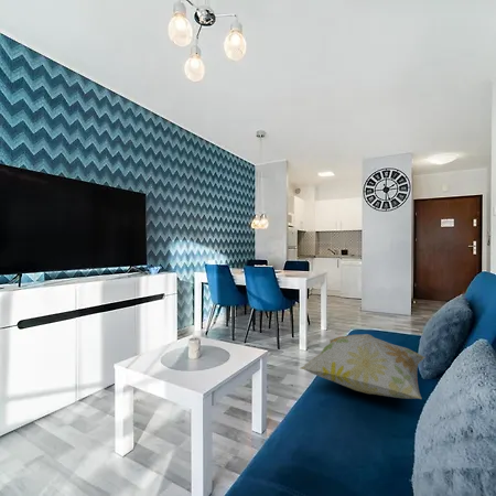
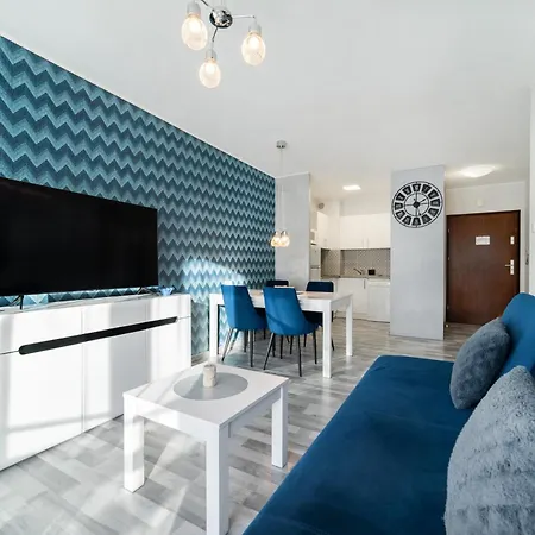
- decorative pillow [300,333,427,400]
